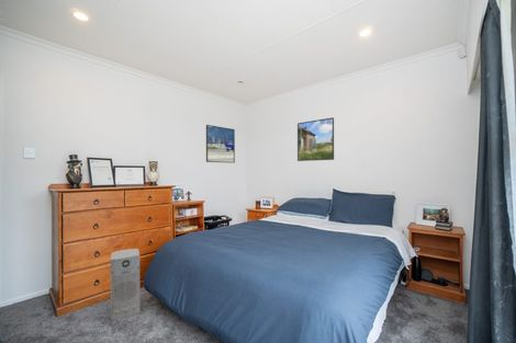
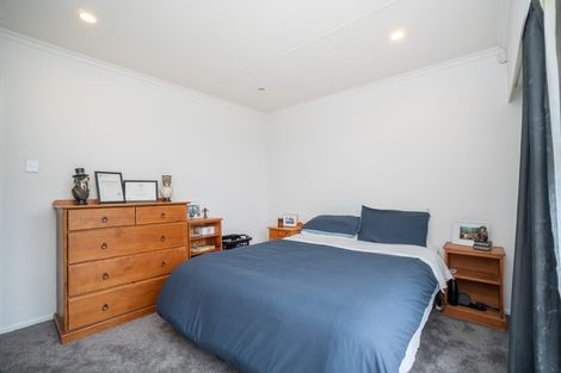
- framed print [296,116,335,162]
- air purifier [110,248,142,320]
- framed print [205,124,236,164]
